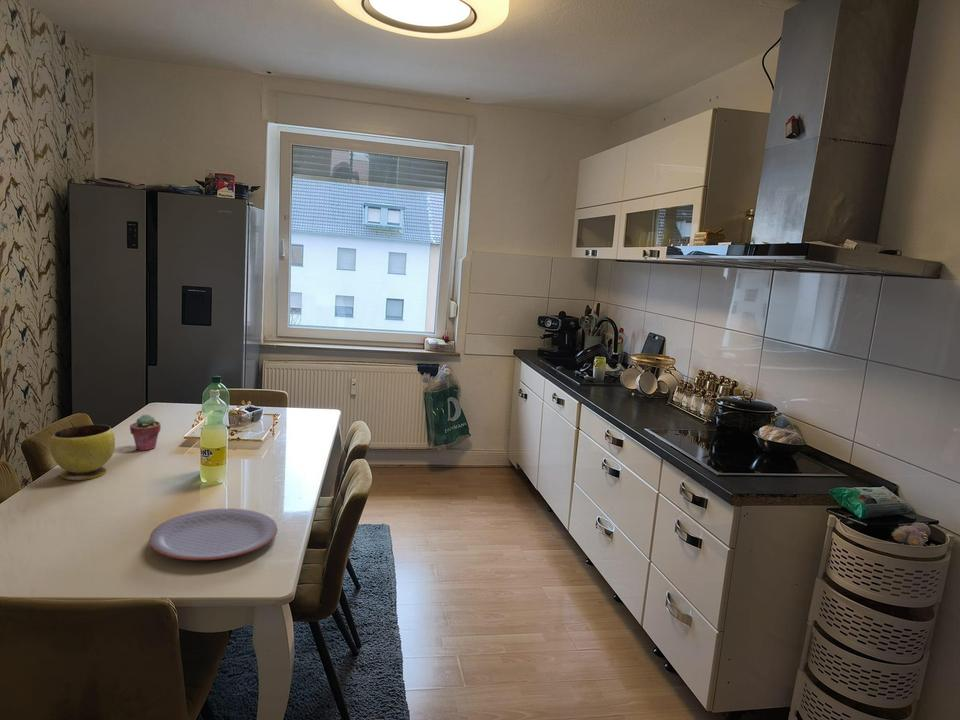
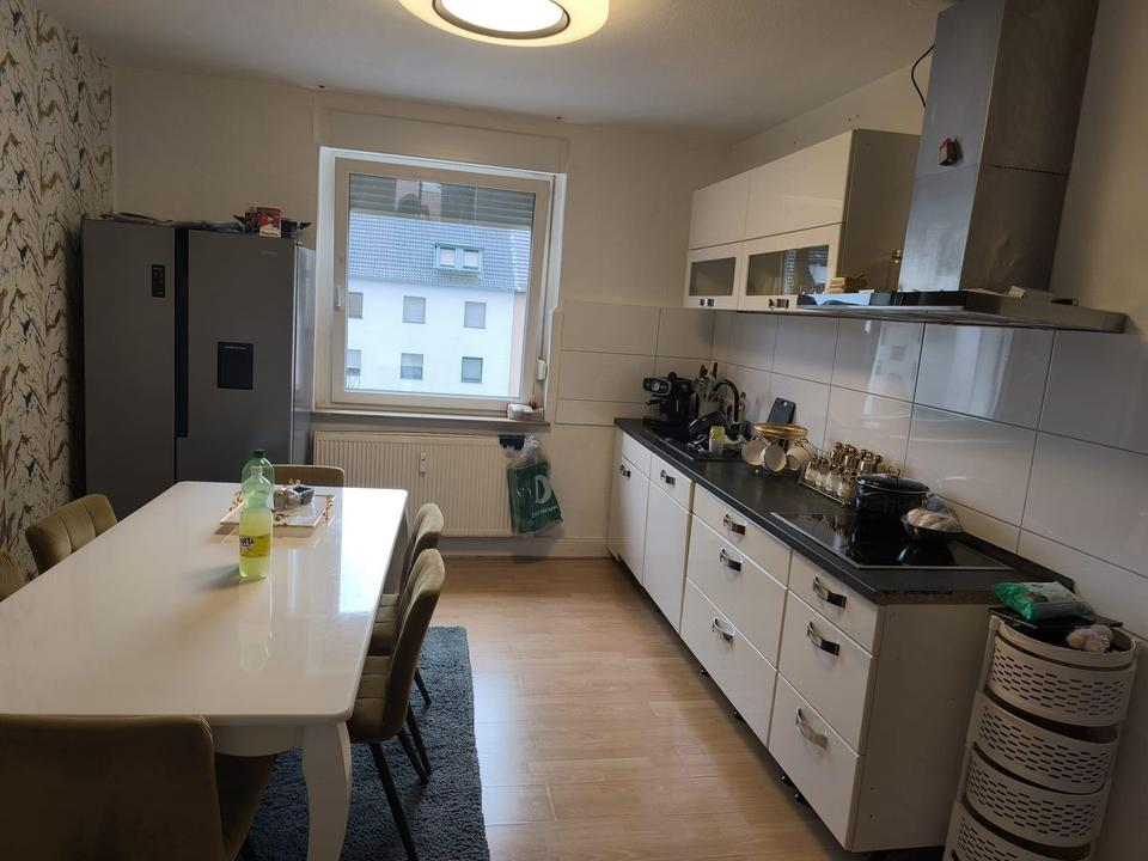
- potted succulent [129,413,162,452]
- plate [148,508,278,561]
- bowl [49,424,116,481]
